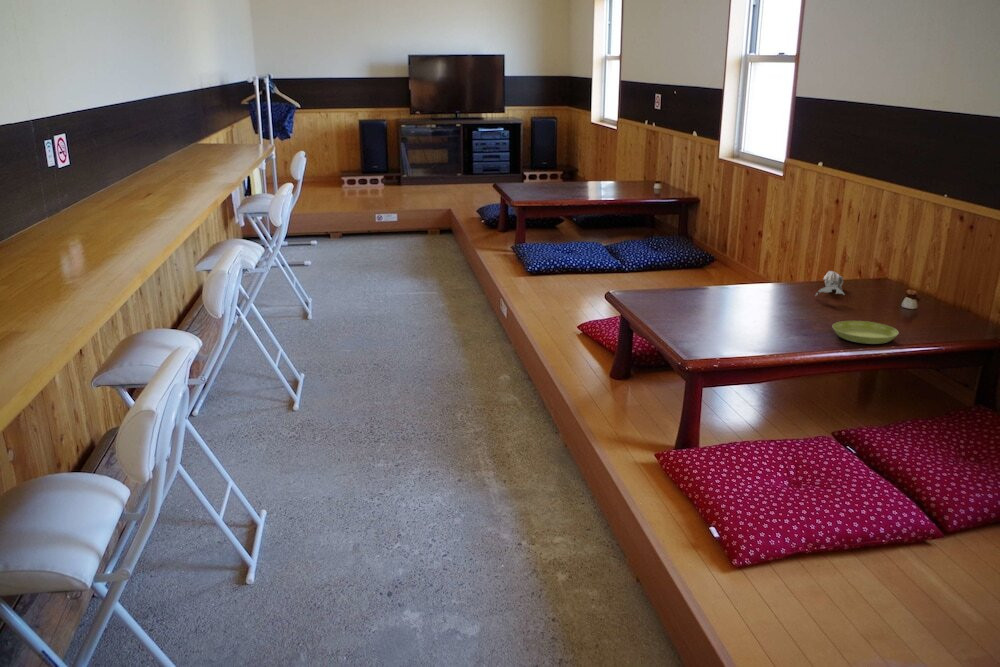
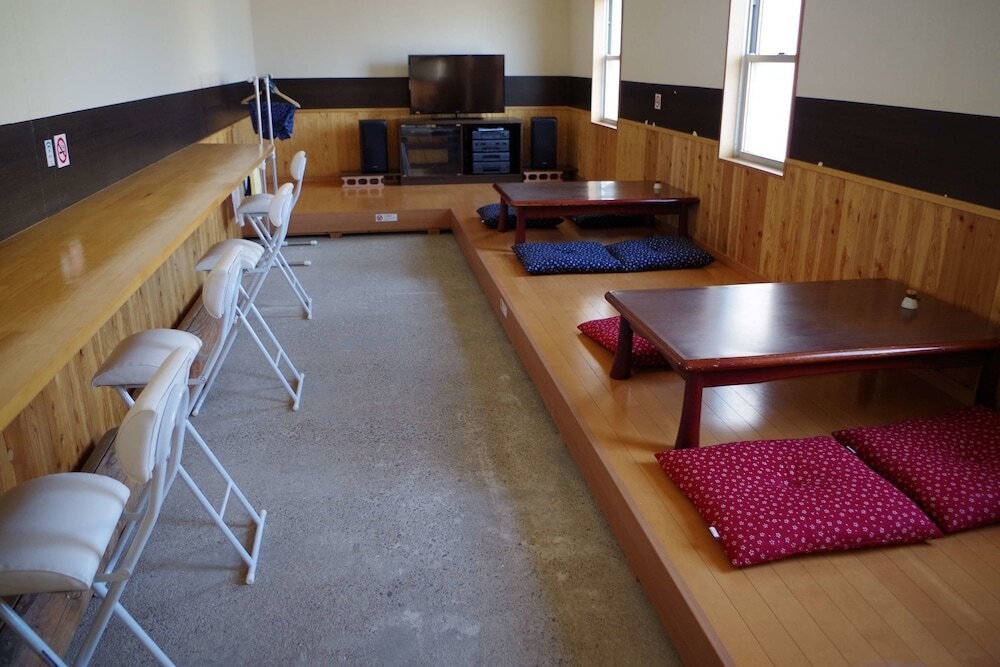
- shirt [814,270,846,297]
- saucer [831,320,900,345]
